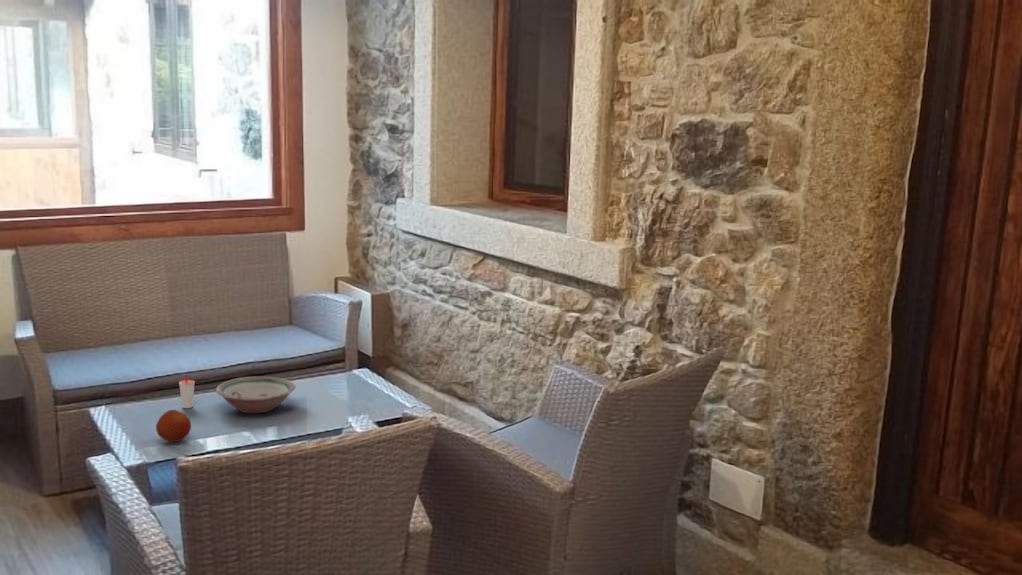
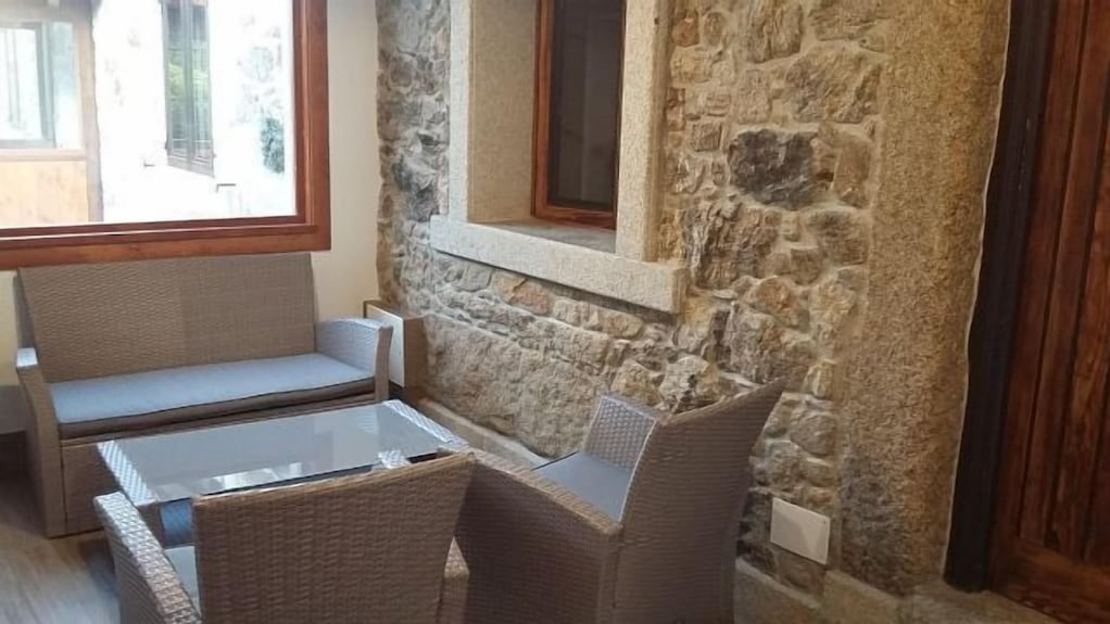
- bowl [215,376,296,414]
- fruit [155,409,192,443]
- cup [178,373,196,409]
